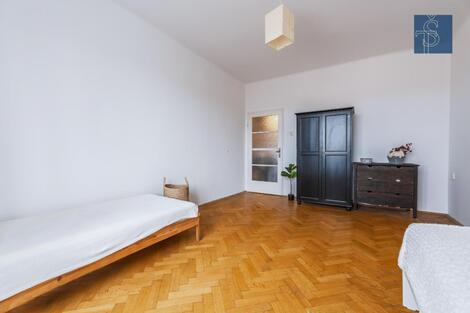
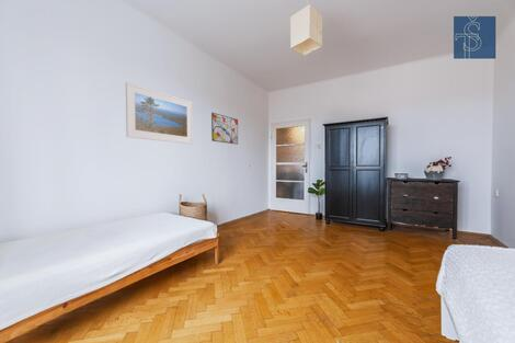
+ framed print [125,81,194,145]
+ wall art [210,112,239,146]
